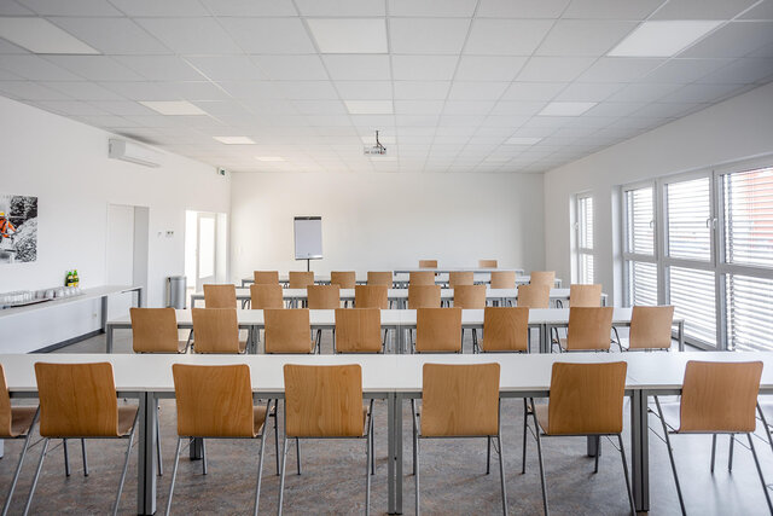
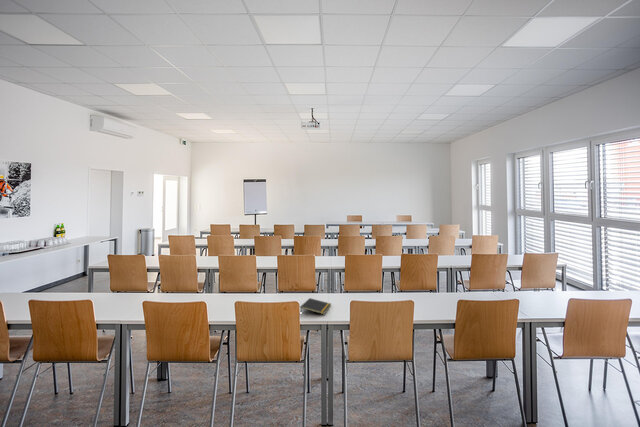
+ notepad [299,297,332,315]
